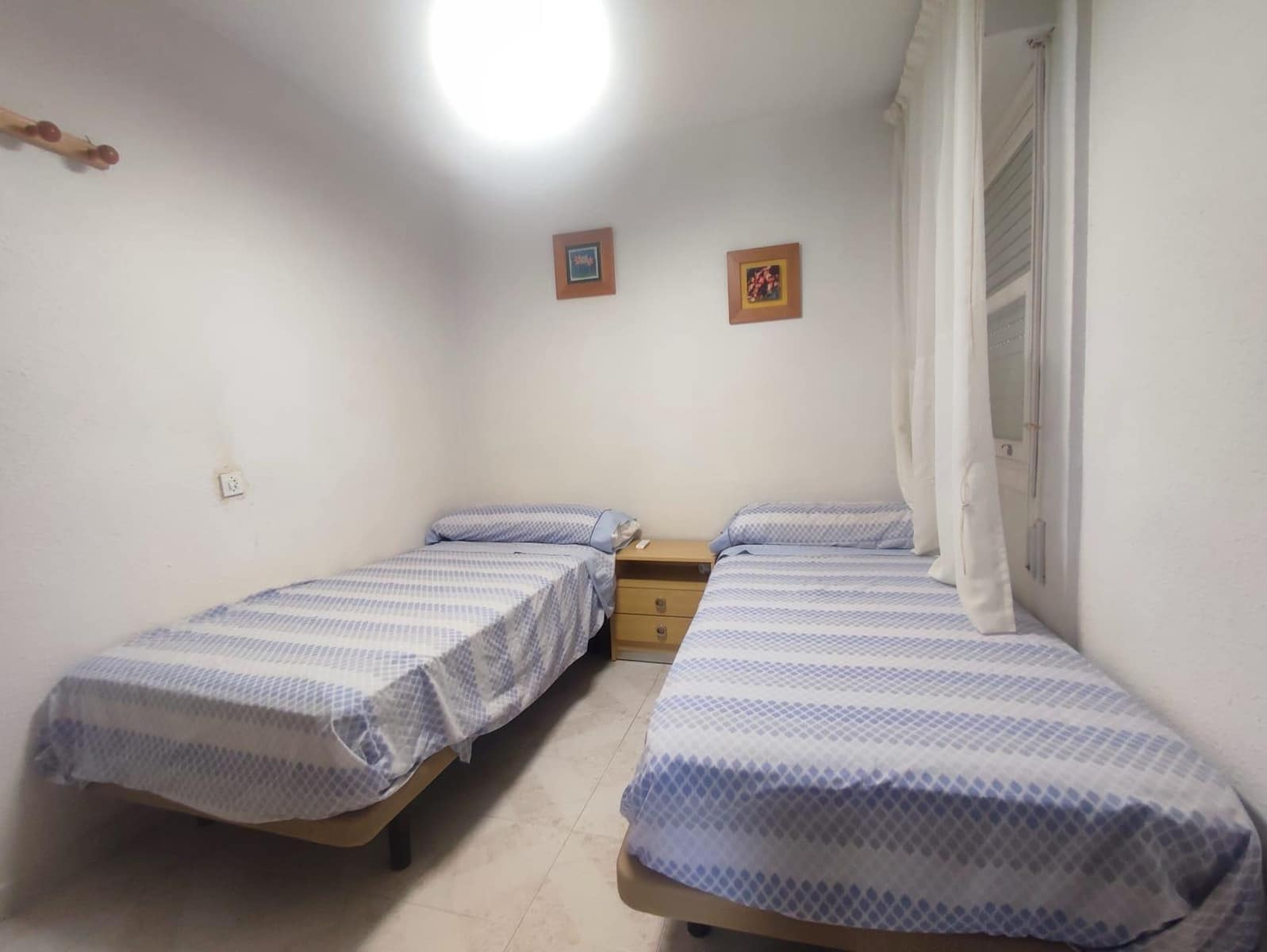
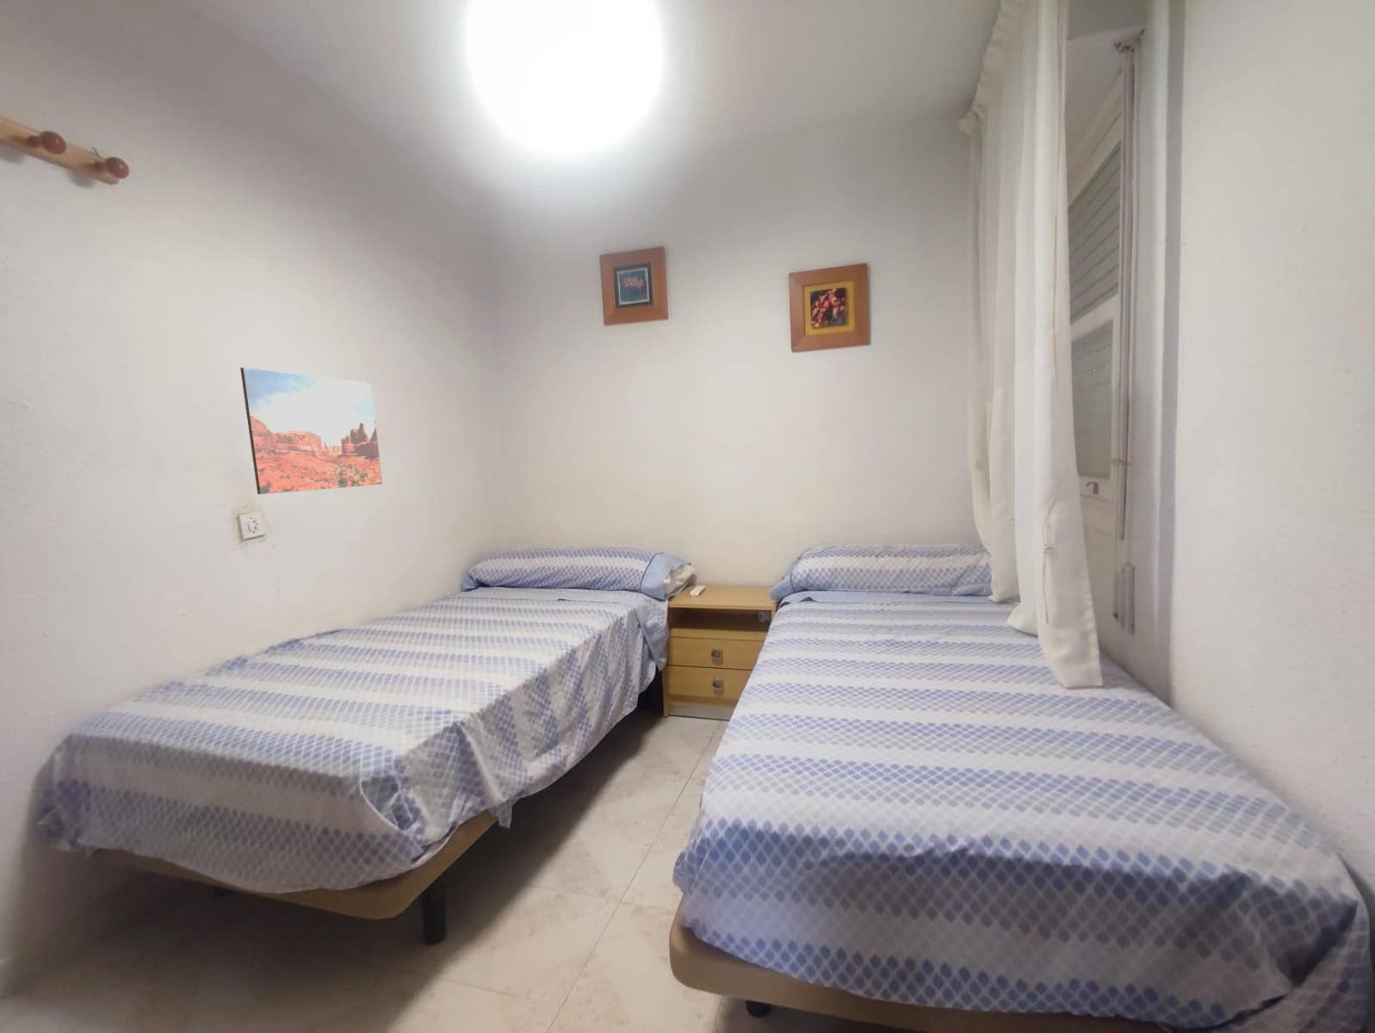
+ wall art [240,367,383,495]
